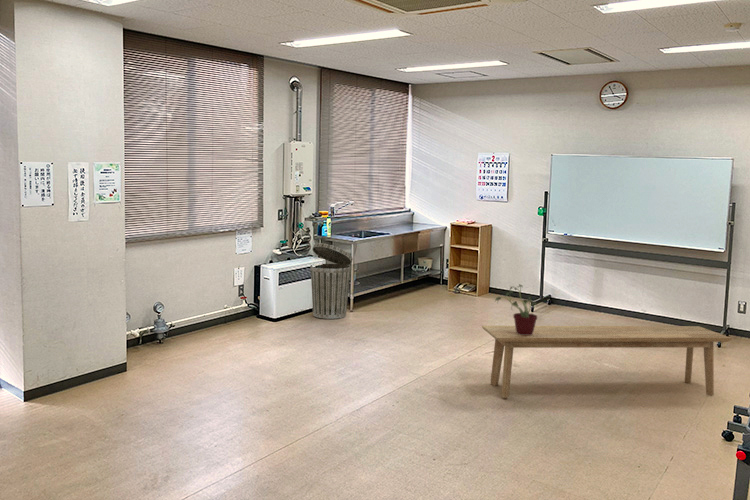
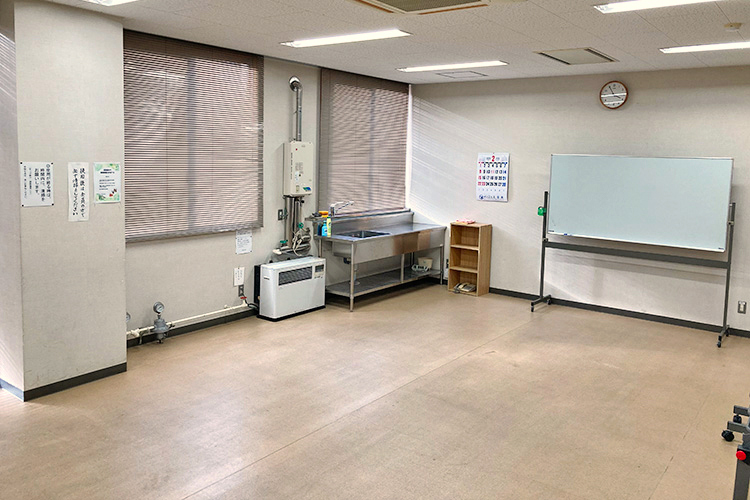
- potted plant [493,284,538,335]
- trash can [310,242,354,320]
- bench [481,325,733,399]
